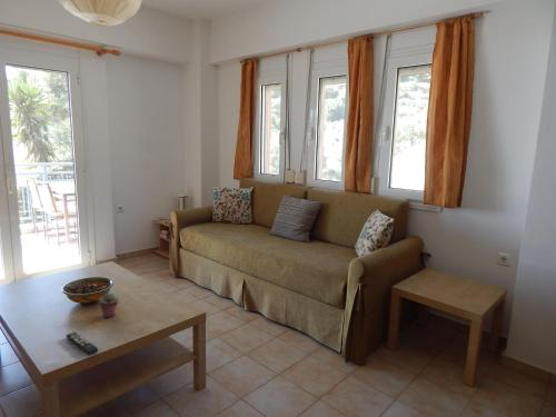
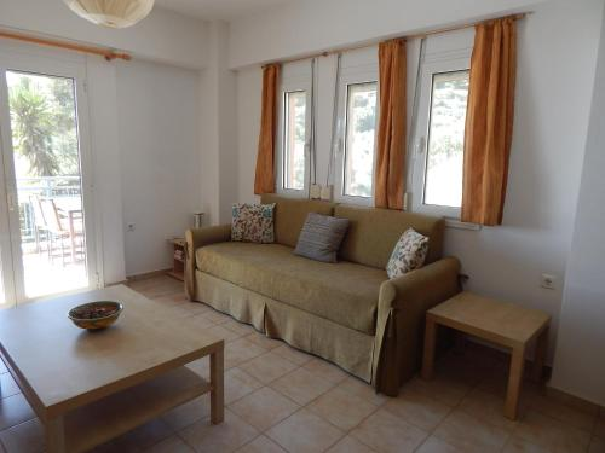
- potted succulent [99,291,120,318]
- remote control [64,330,99,356]
